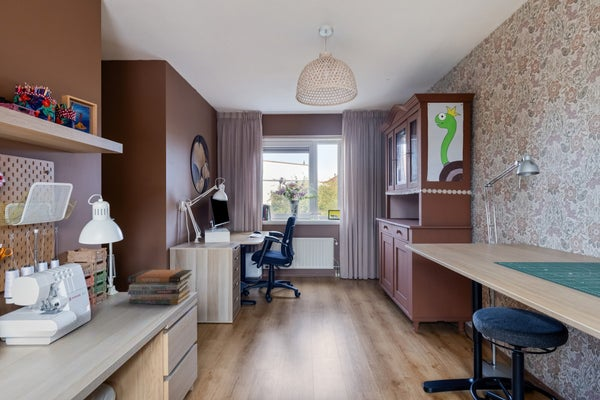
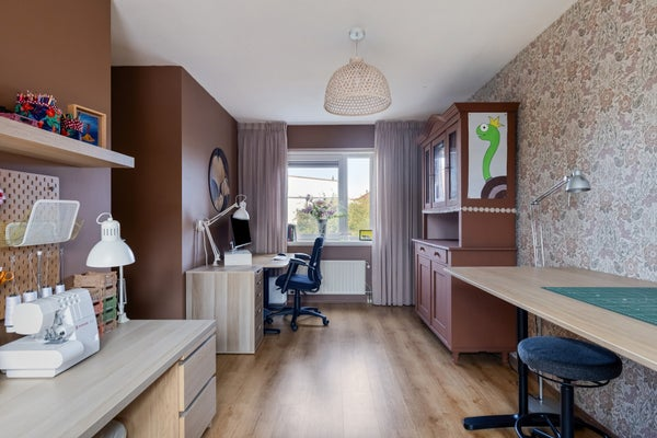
- book stack [127,269,193,306]
